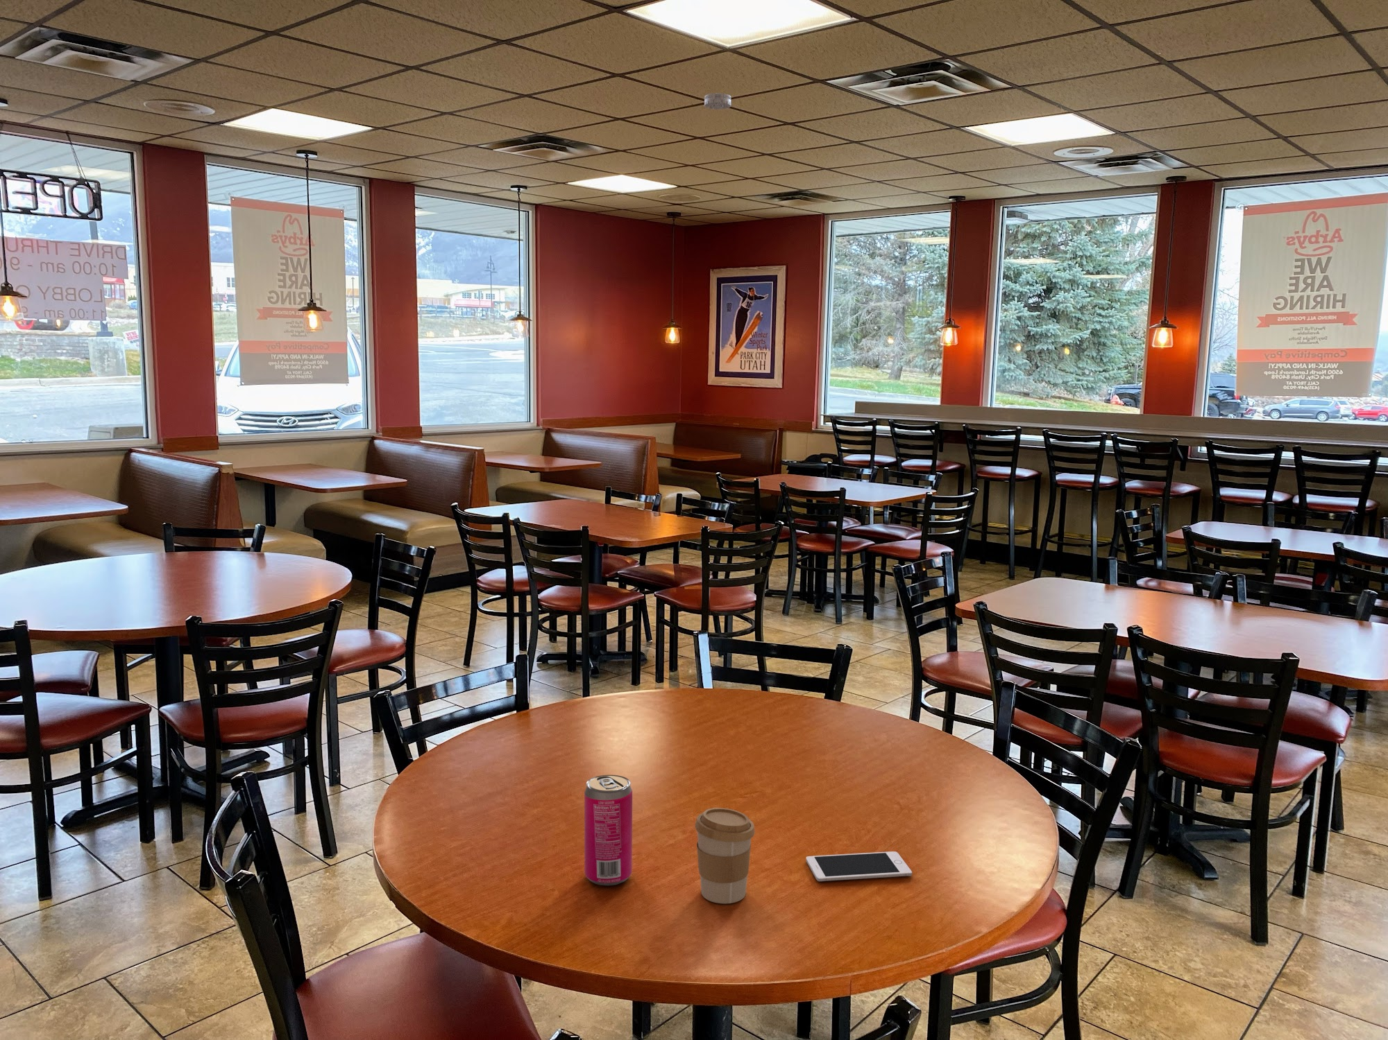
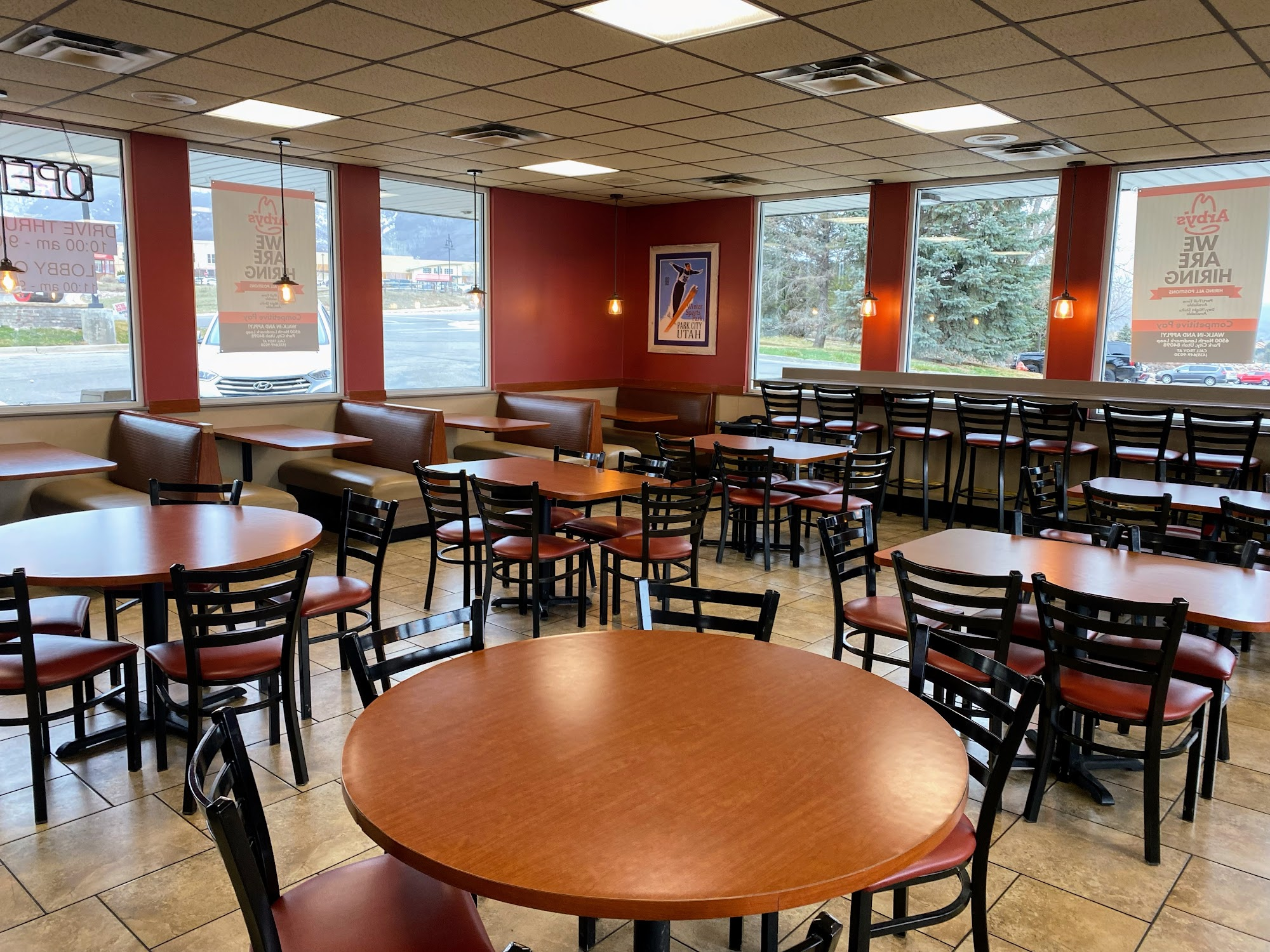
- coffee cup [694,807,755,905]
- cell phone [805,851,913,882]
- smoke detector [704,92,731,110]
- beverage can [584,775,633,886]
